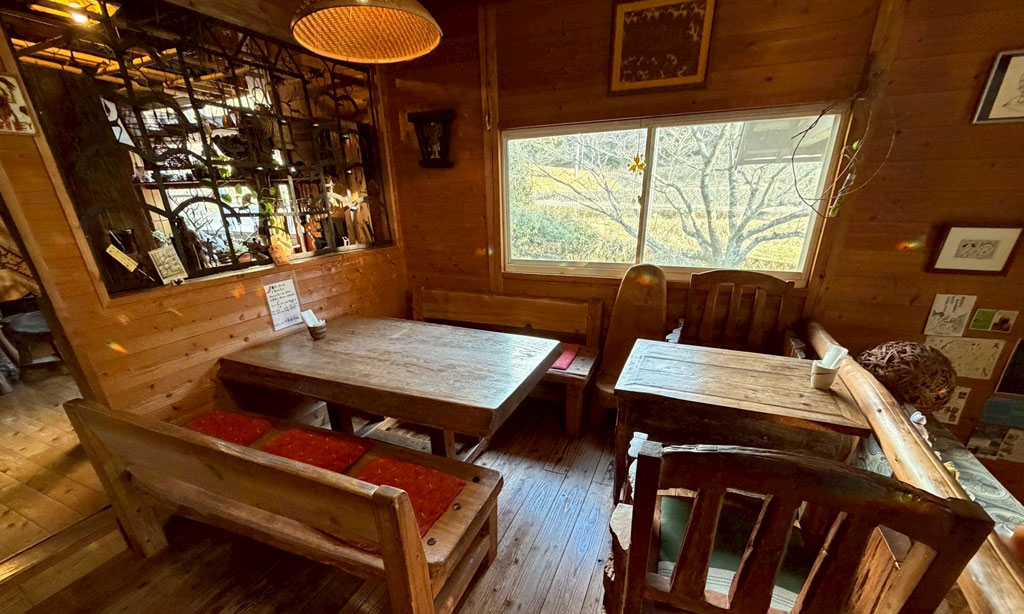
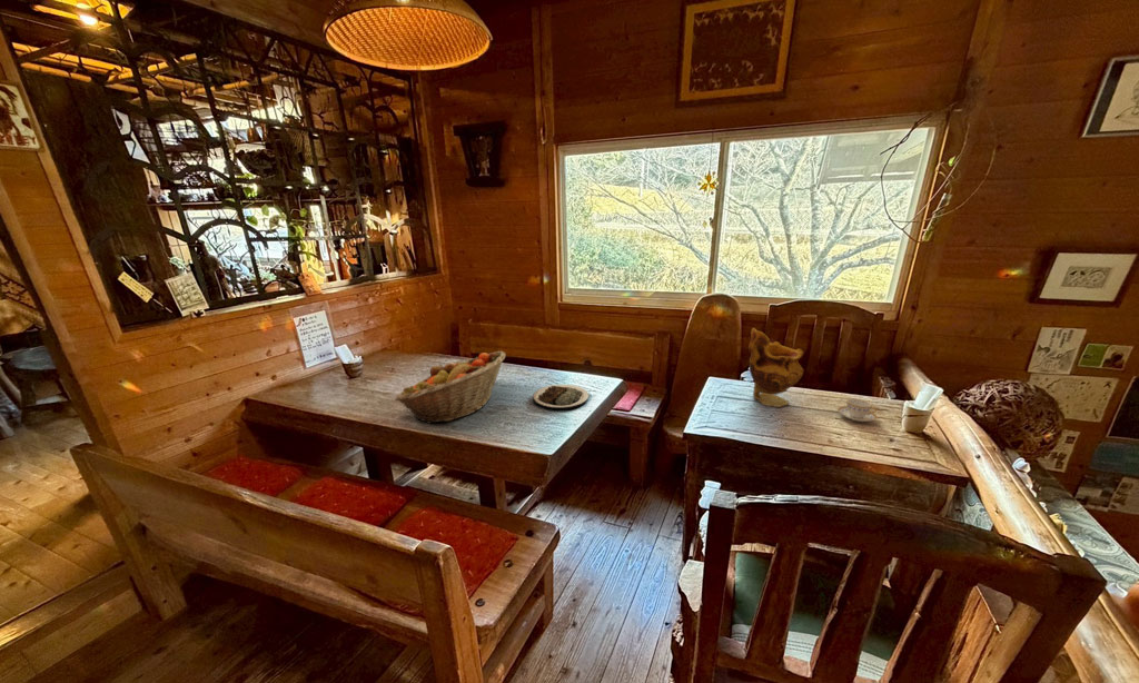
+ fruit basket [394,350,506,425]
+ teacup [836,397,879,423]
+ vase [747,327,805,408]
+ plate [532,384,590,410]
